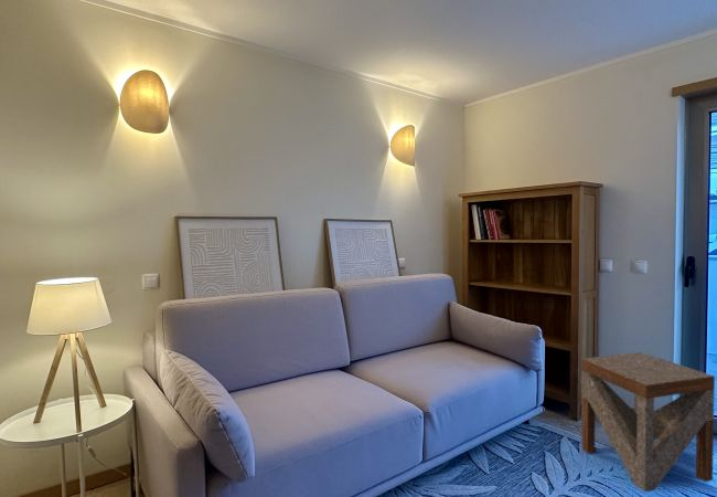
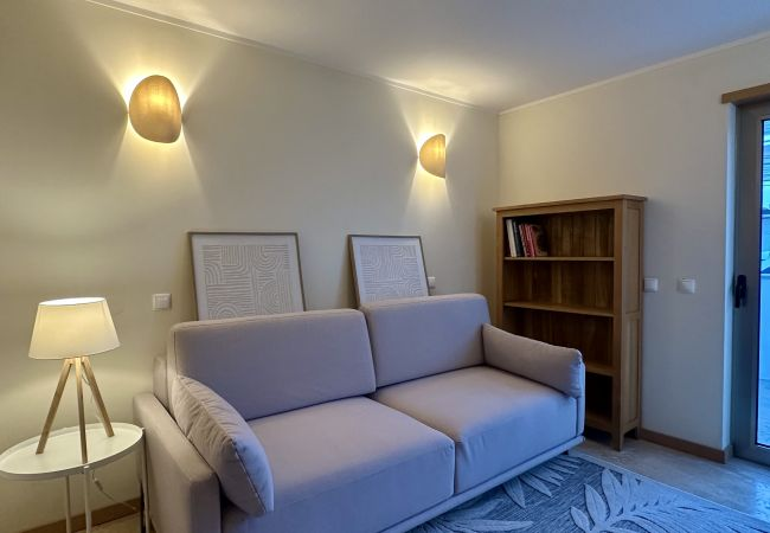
- side table [580,351,716,493]
